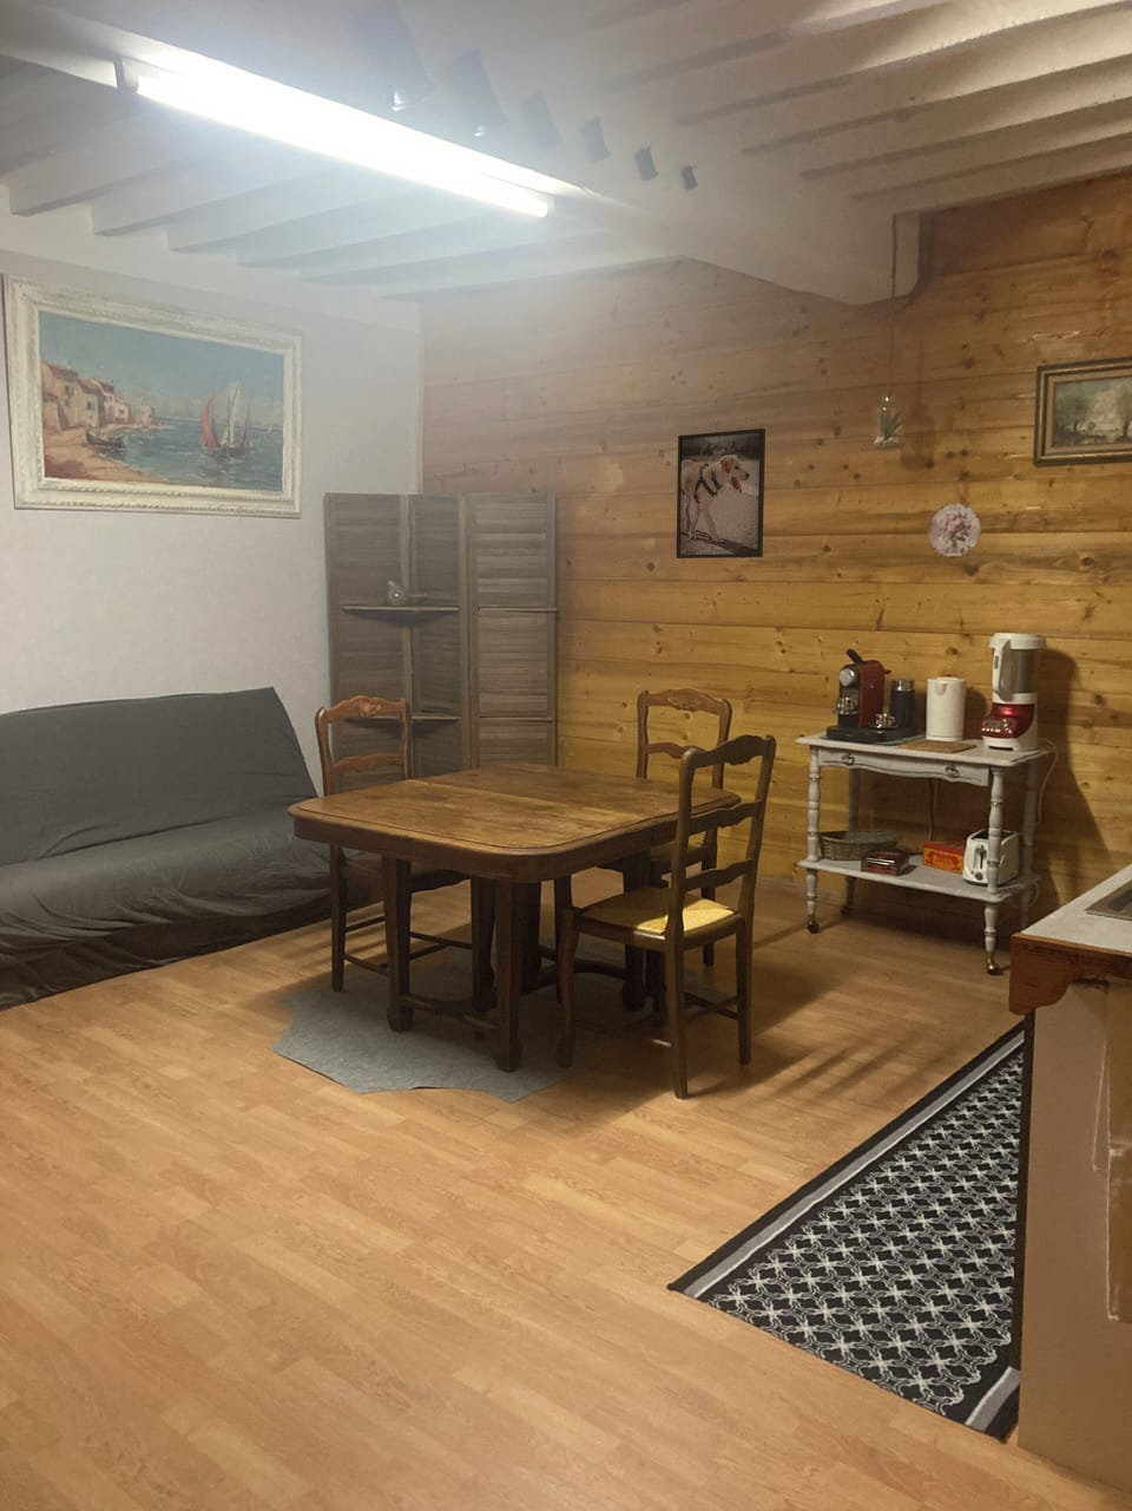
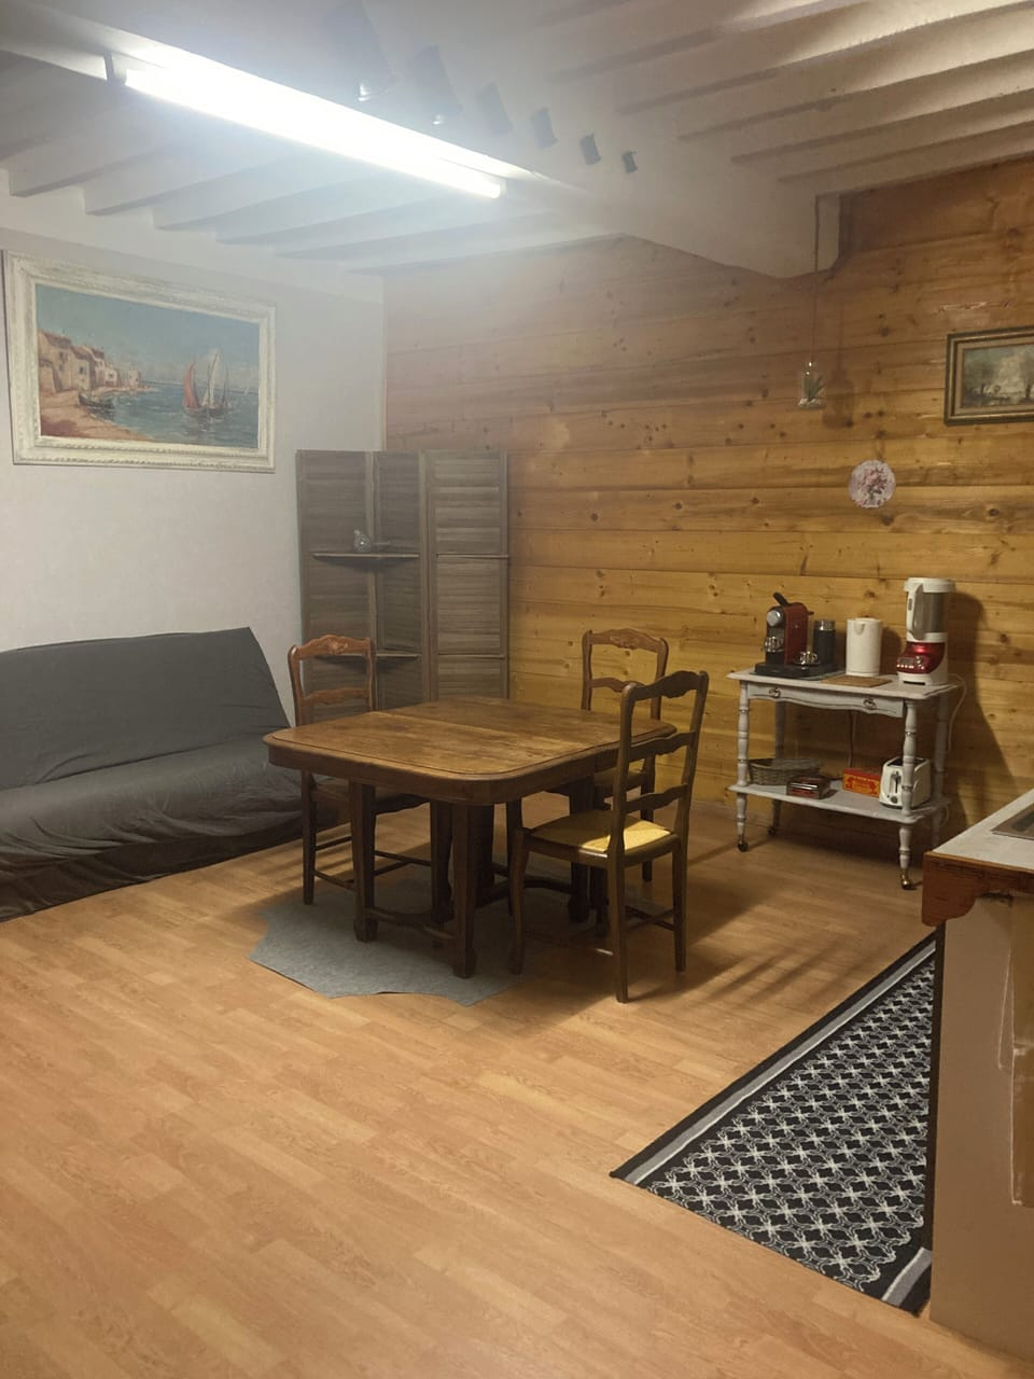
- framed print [675,427,767,559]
